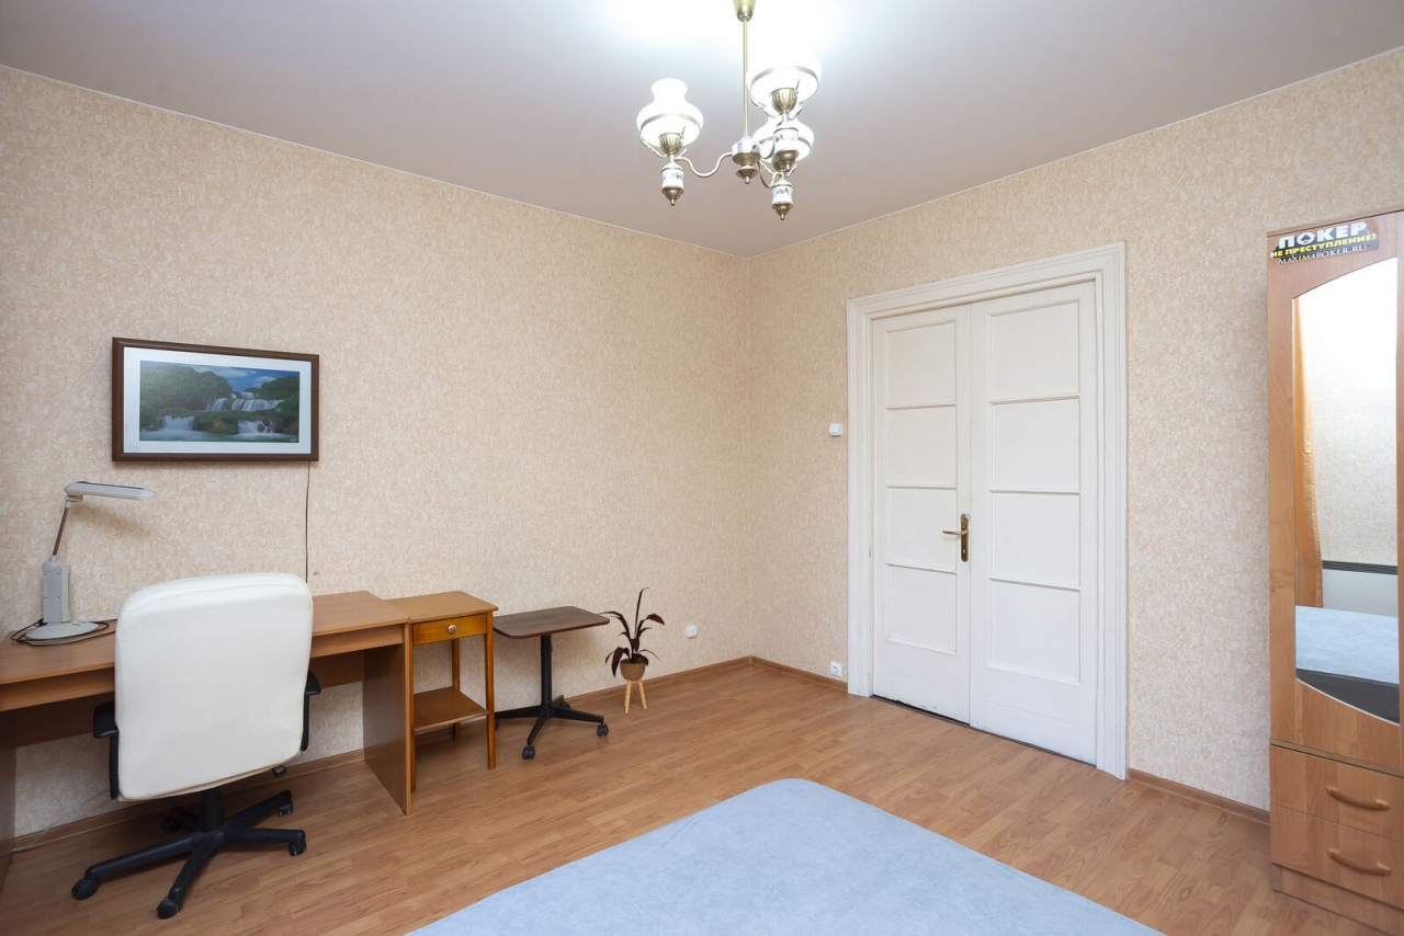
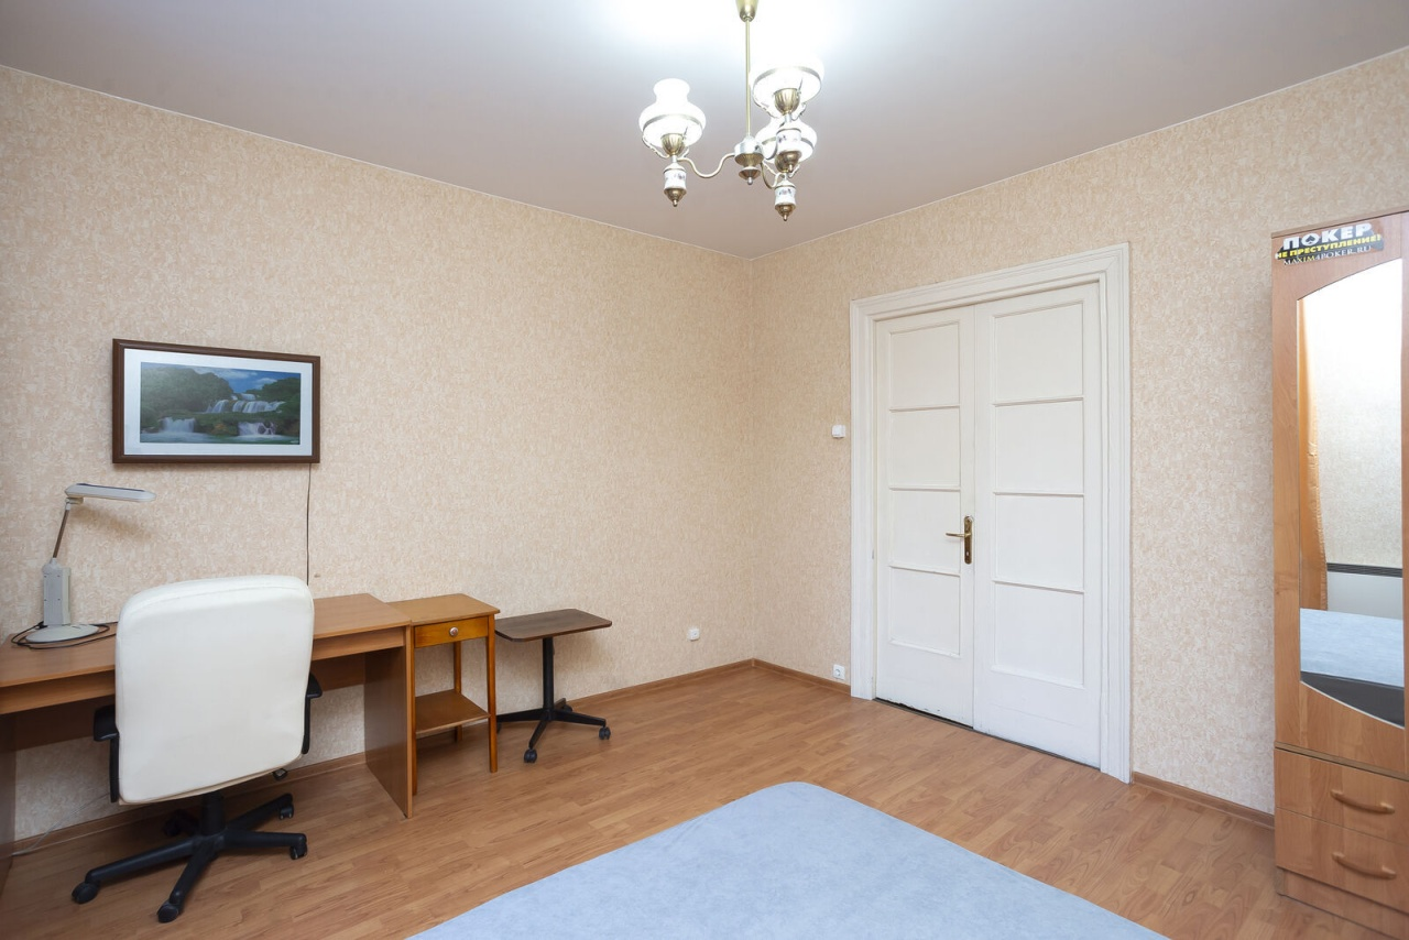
- house plant [596,586,666,715]
